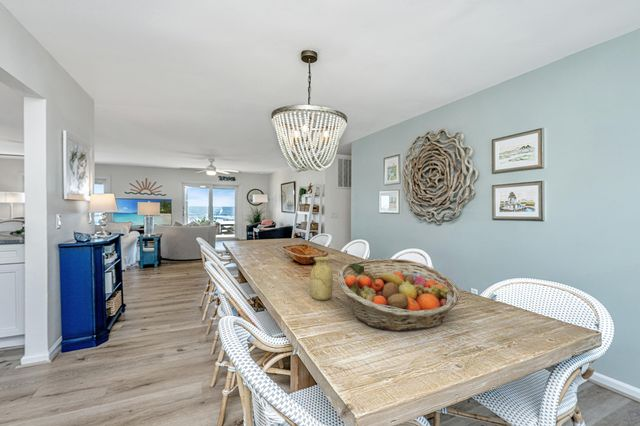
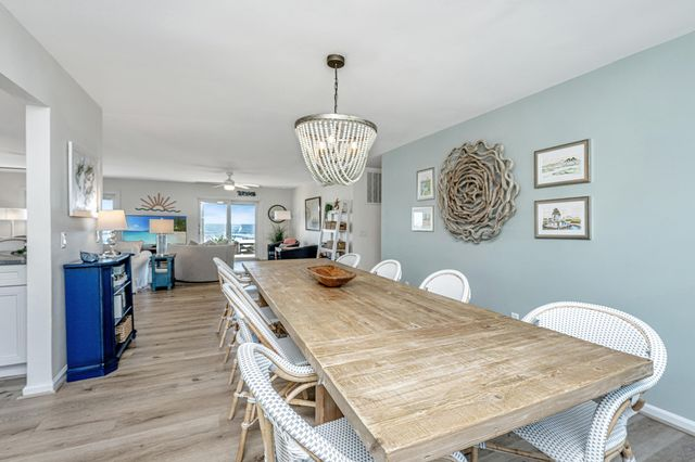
- vase [309,256,334,301]
- fruit basket [337,258,462,332]
